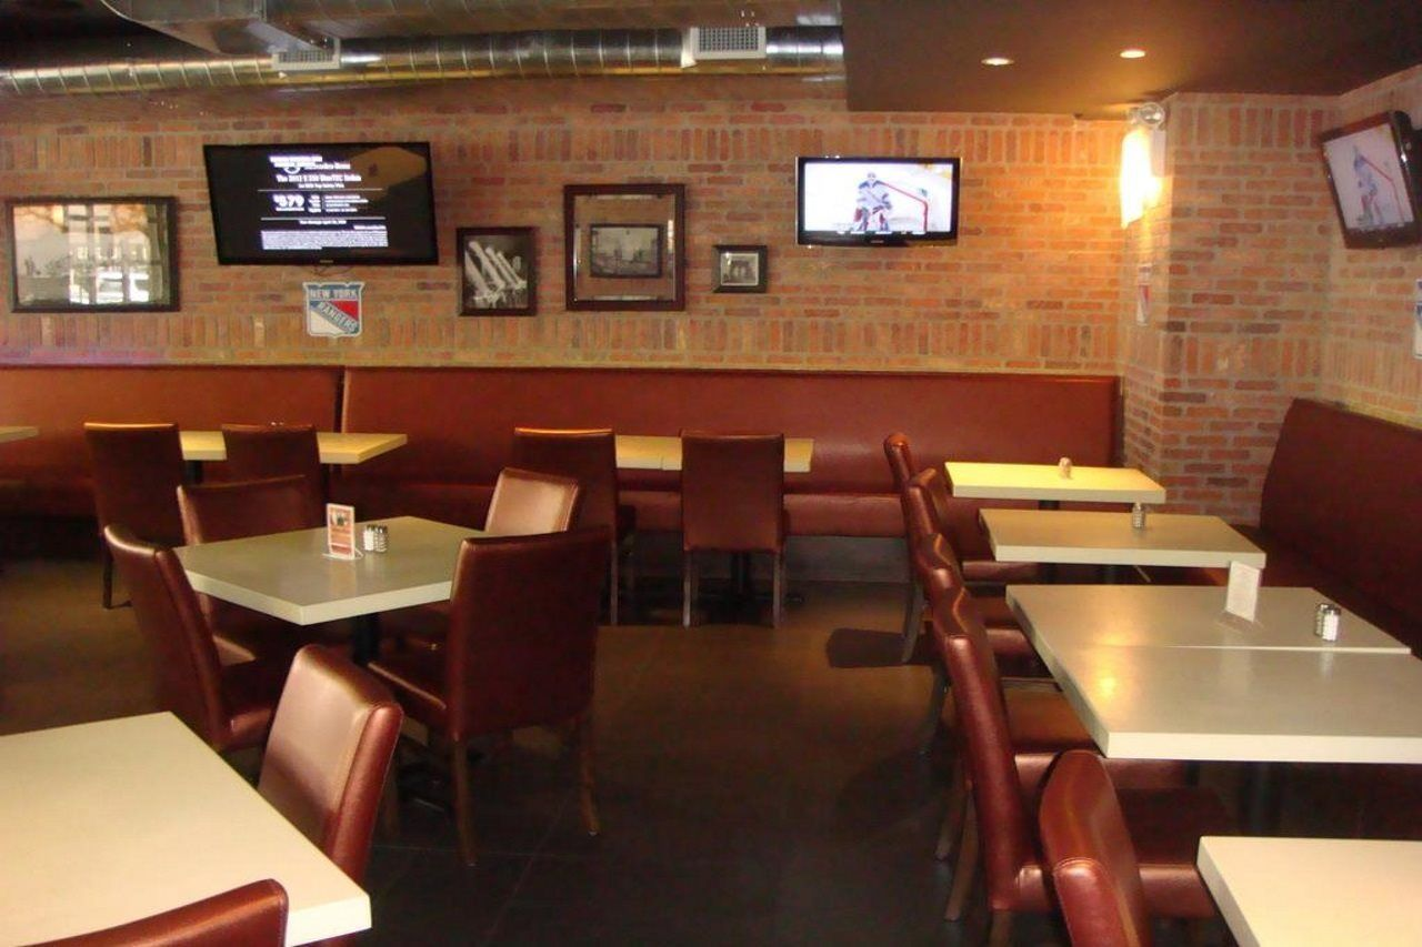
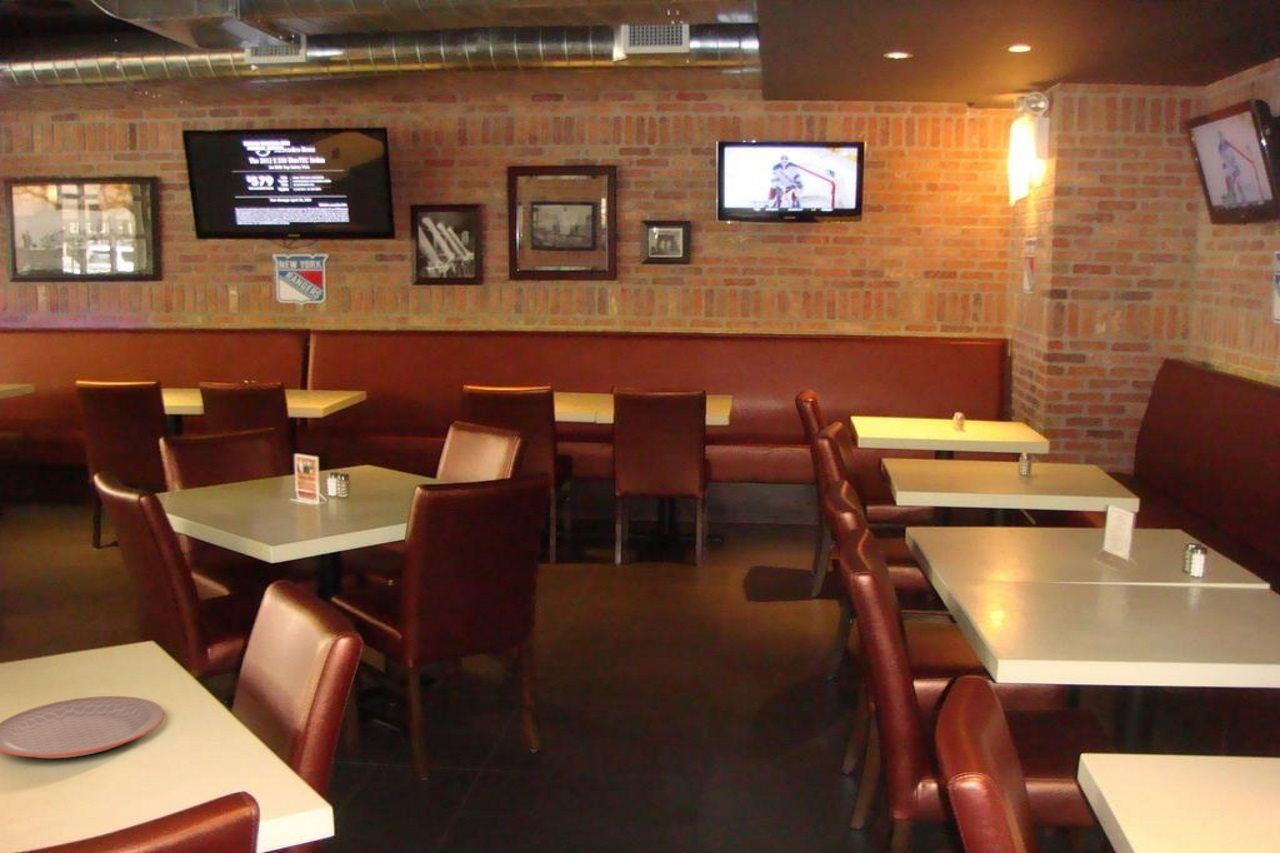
+ plate [0,695,165,759]
